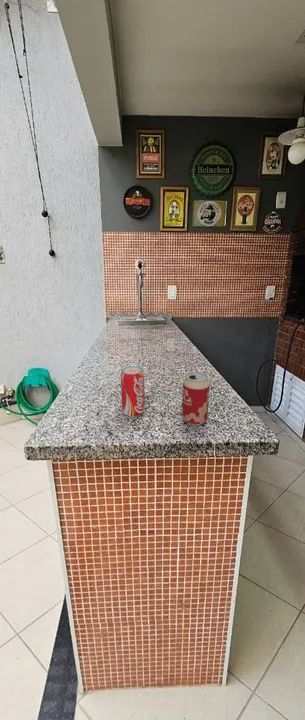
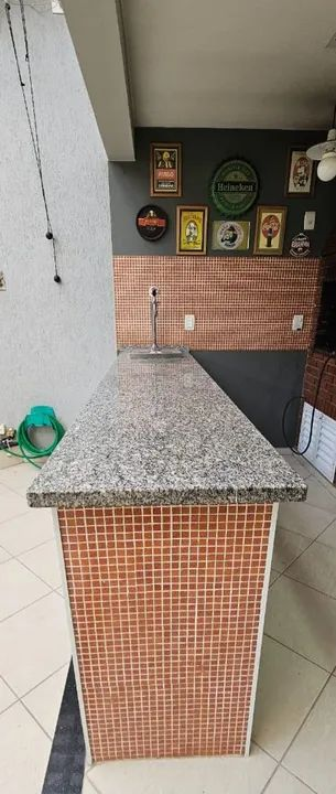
- beverage can [181,371,211,427]
- beverage can [120,365,146,418]
